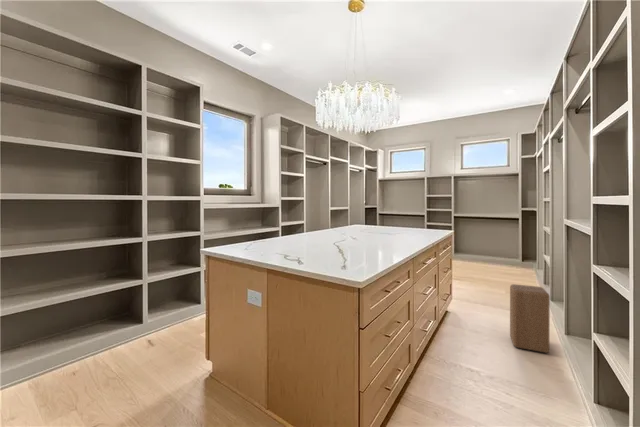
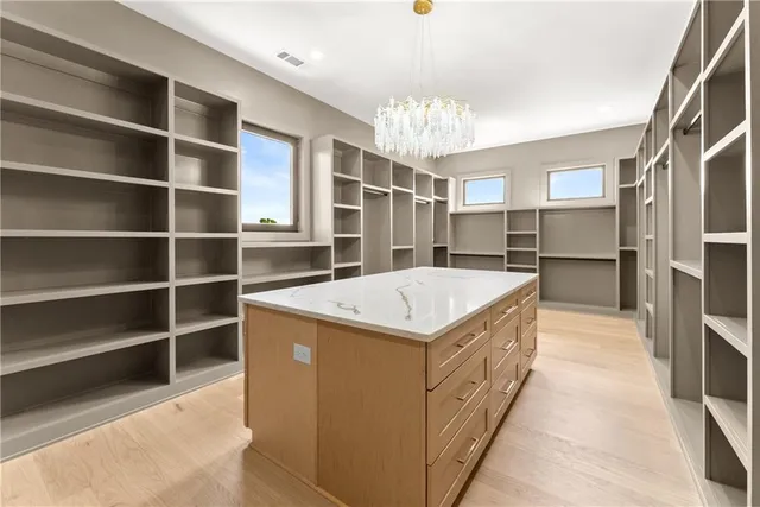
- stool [509,283,551,354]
